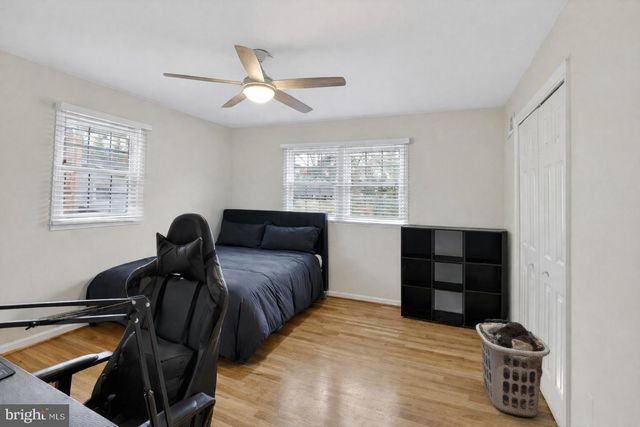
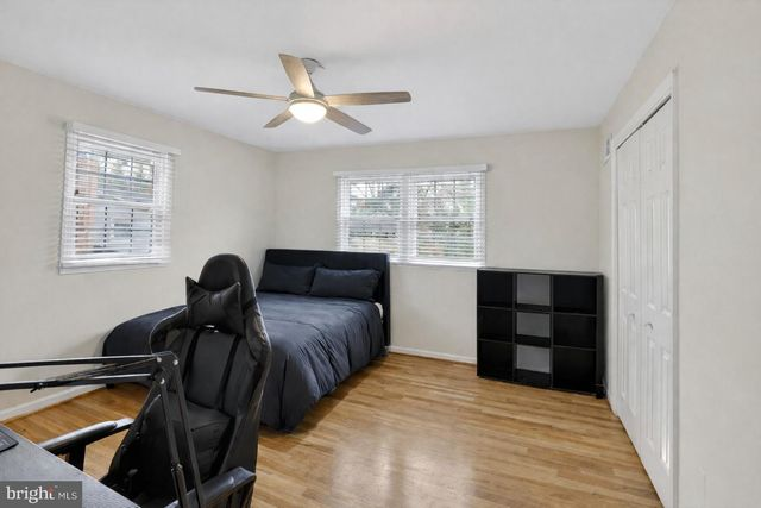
- clothes hamper [475,318,551,418]
